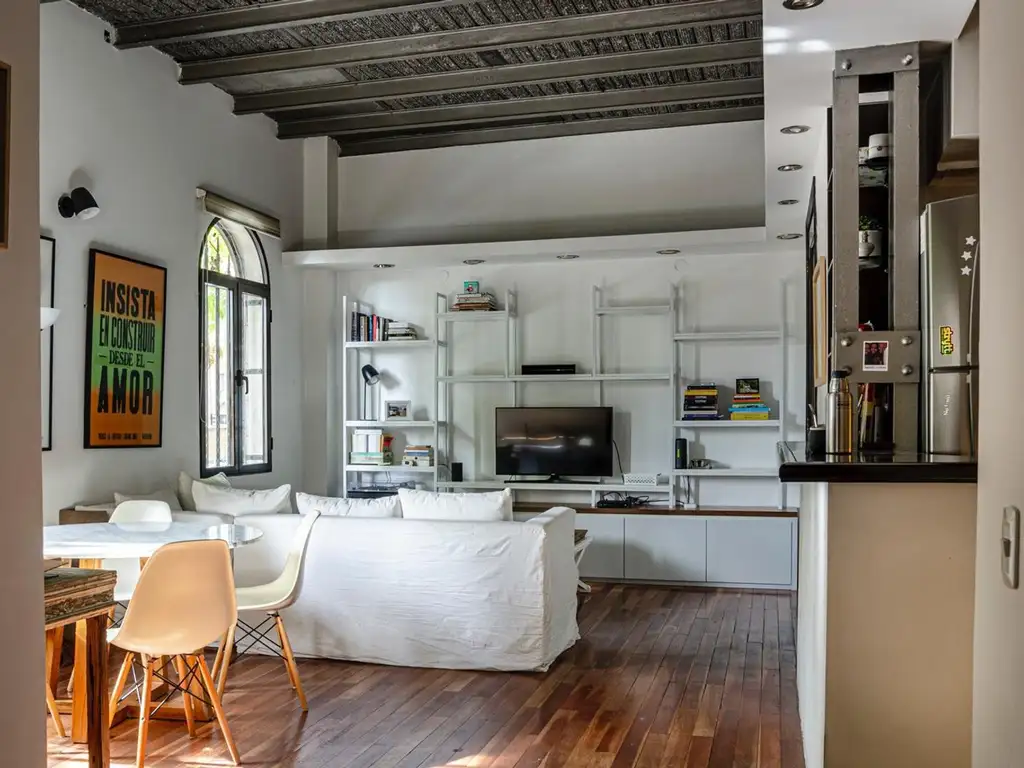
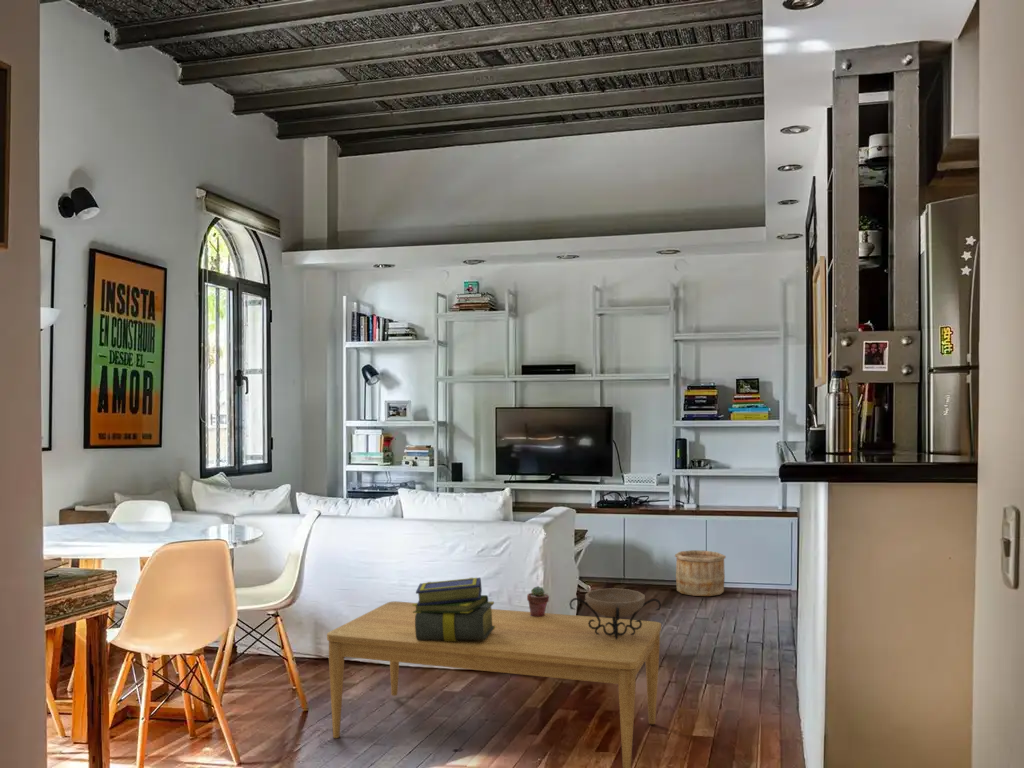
+ potted succulent [526,585,550,617]
+ stack of books [412,577,495,642]
+ decorative bowl [568,587,662,640]
+ wooden bucket [674,549,727,597]
+ coffee table [326,600,662,768]
